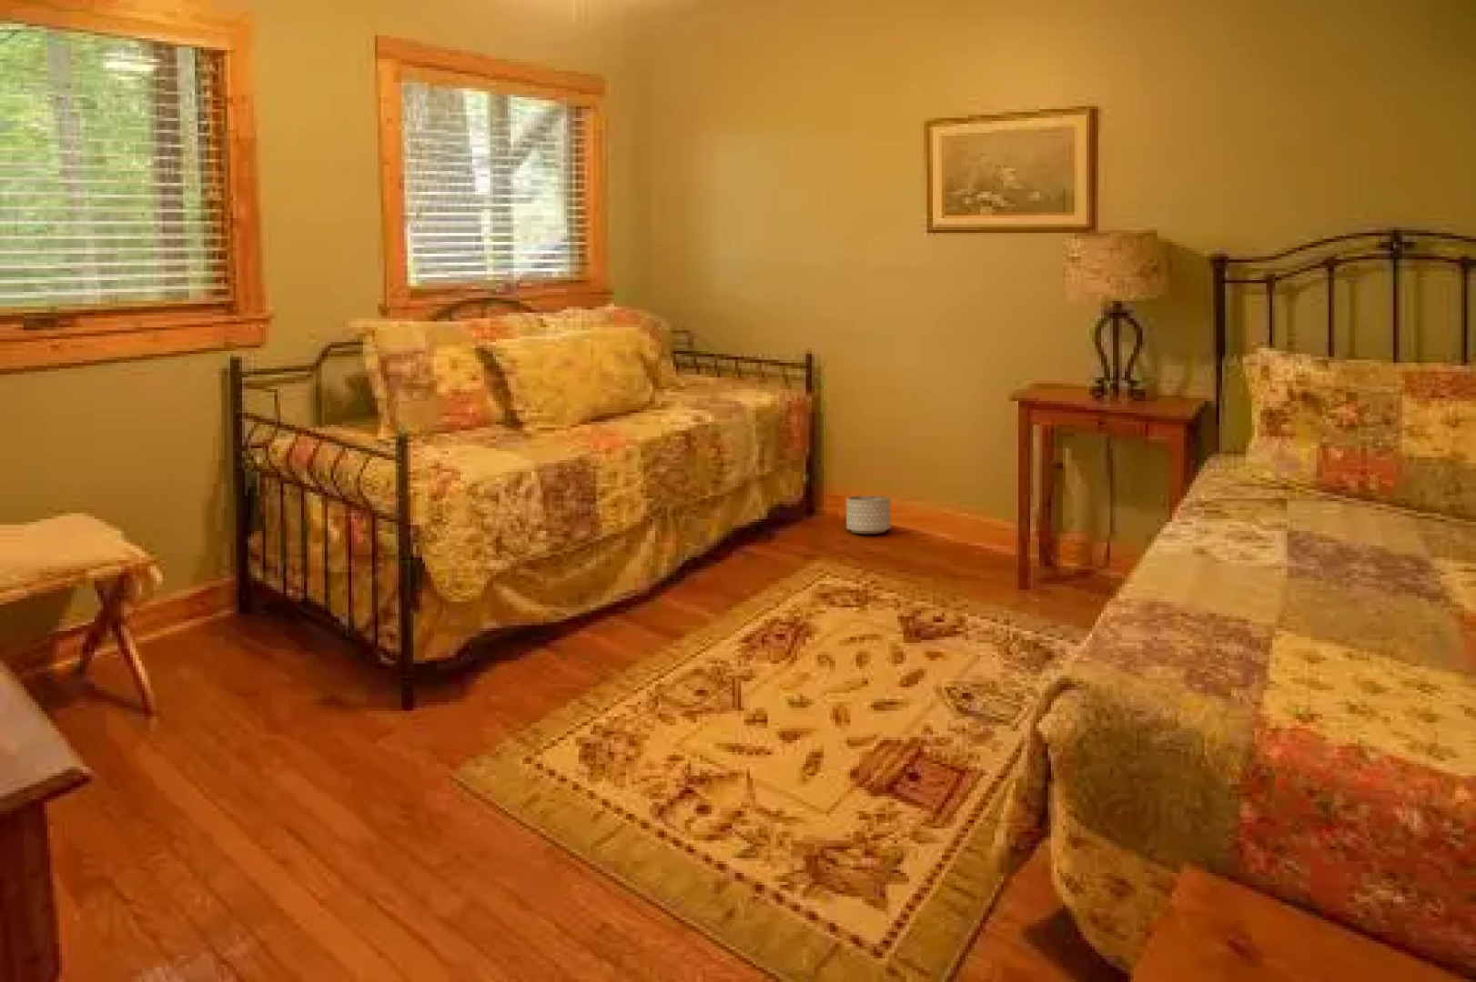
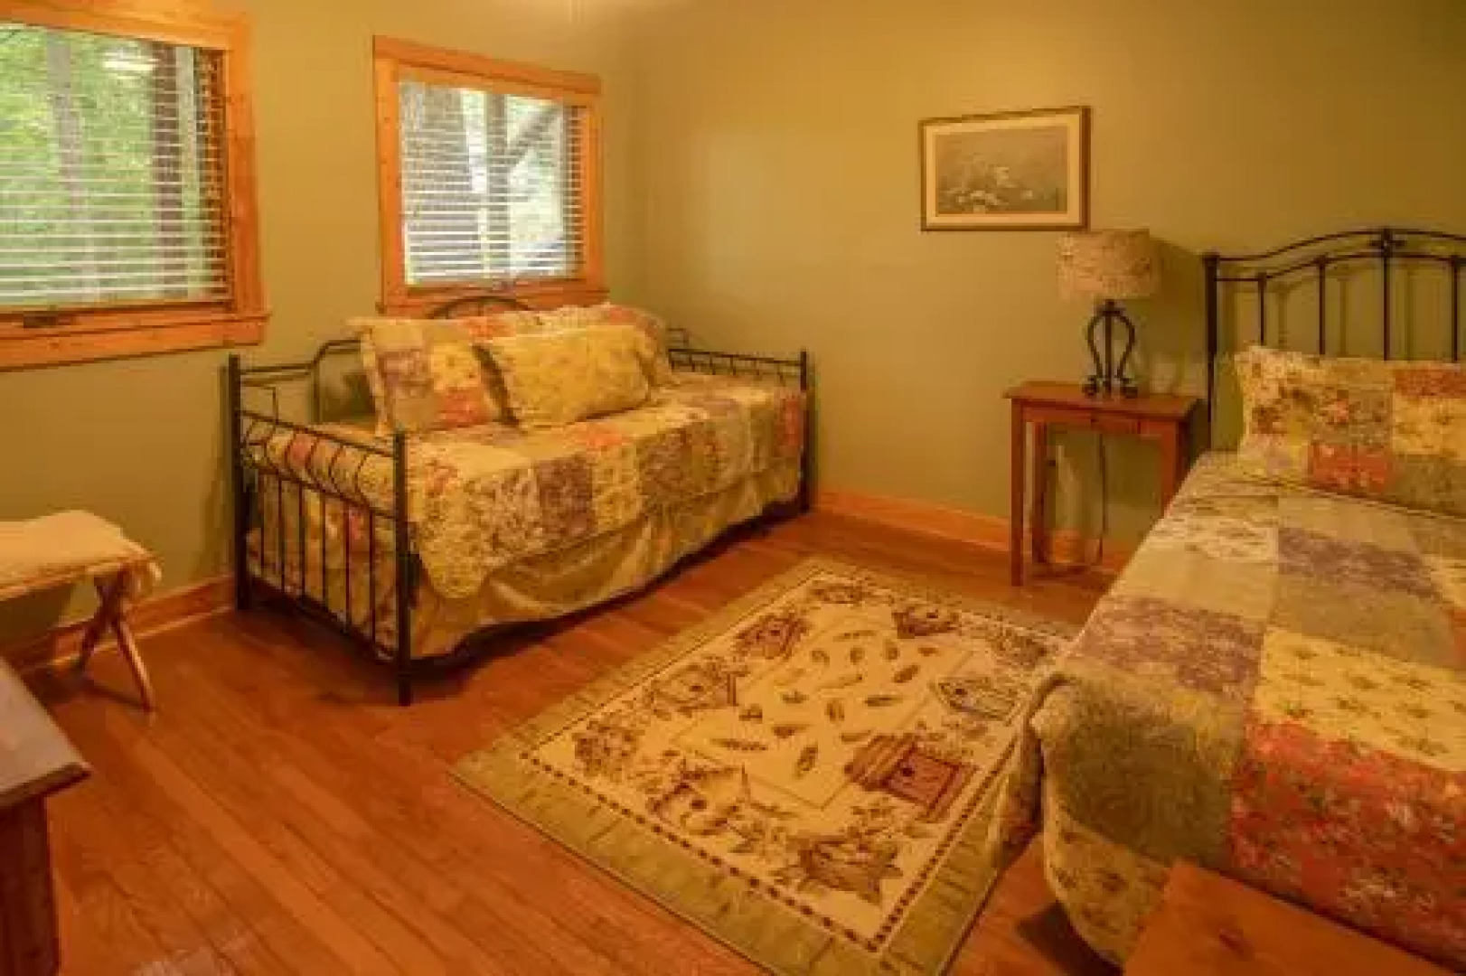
- planter [845,494,892,535]
